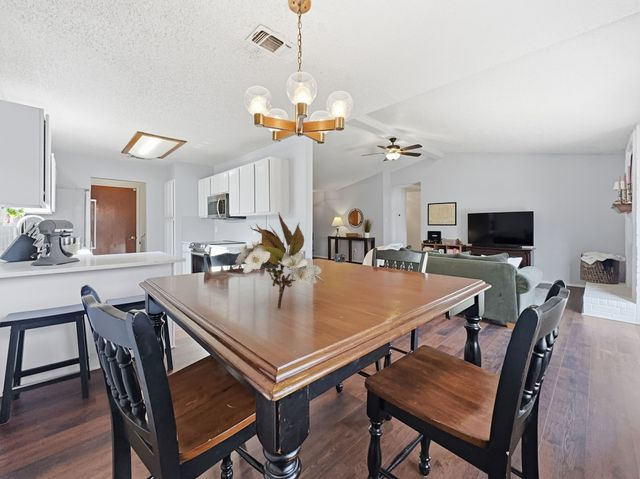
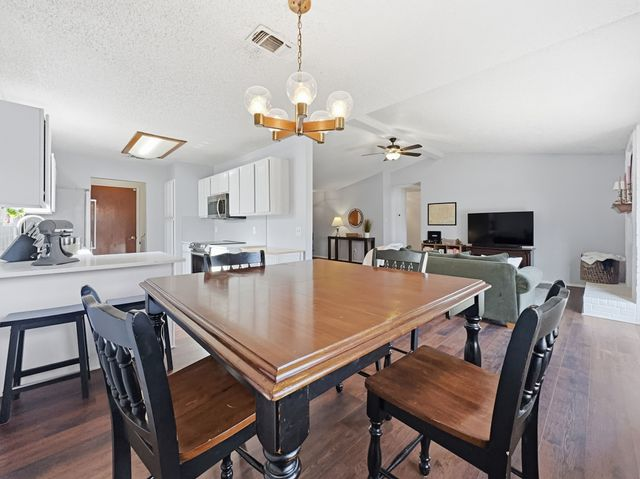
- flower arrangement [232,213,346,309]
